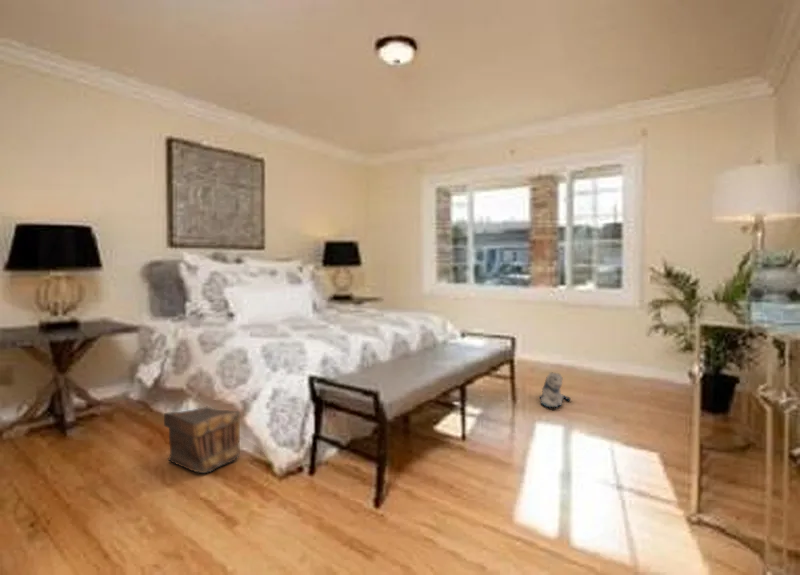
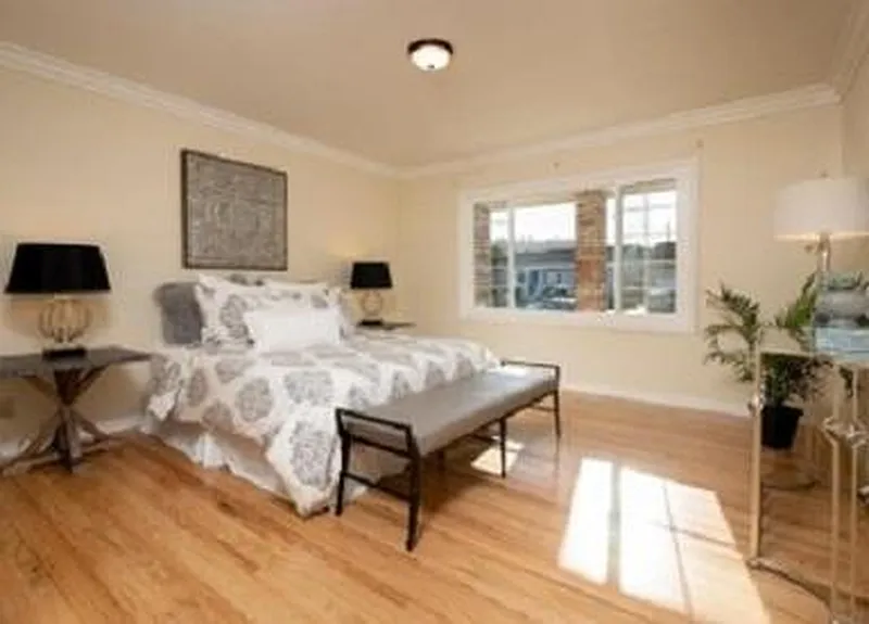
- pouch [163,406,242,474]
- plush toy [539,371,572,409]
